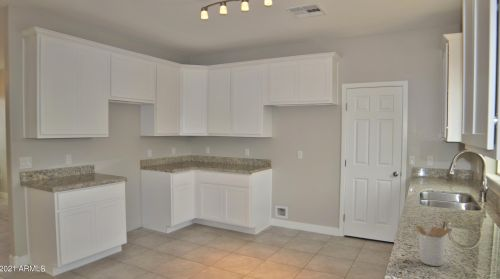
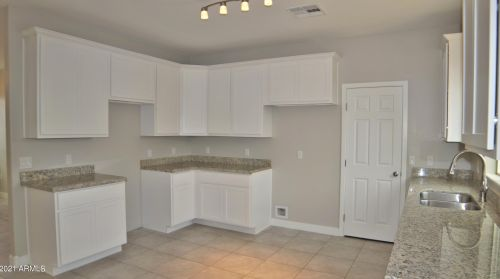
- utensil holder [415,219,453,267]
